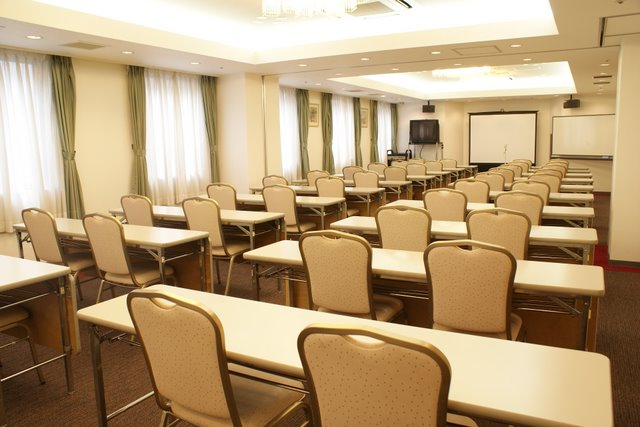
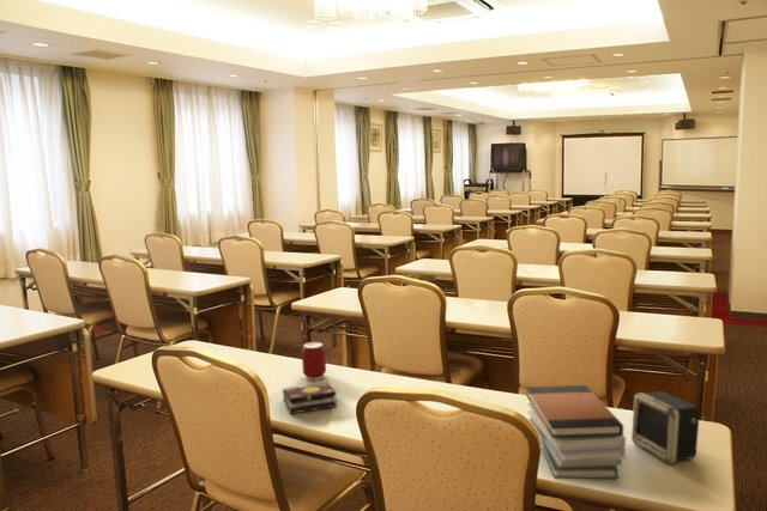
+ book stack [525,384,627,480]
+ can [301,341,327,381]
+ book [282,382,338,415]
+ speaker [630,390,701,464]
